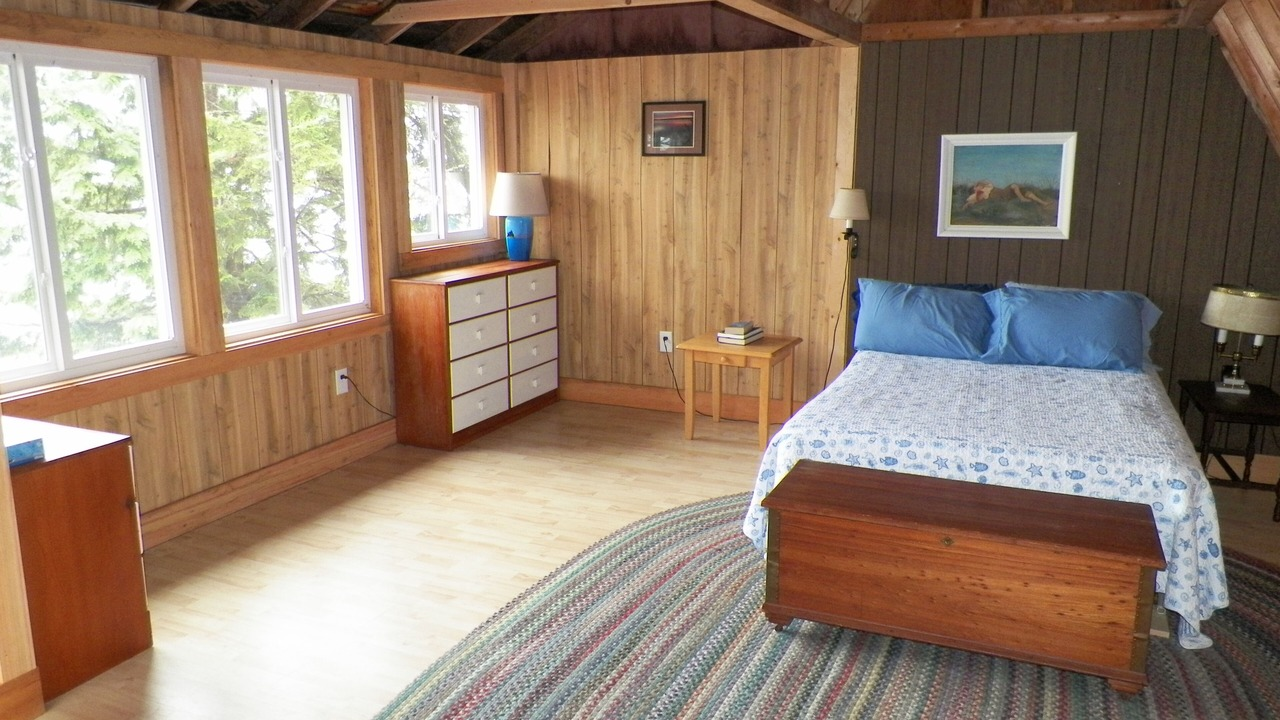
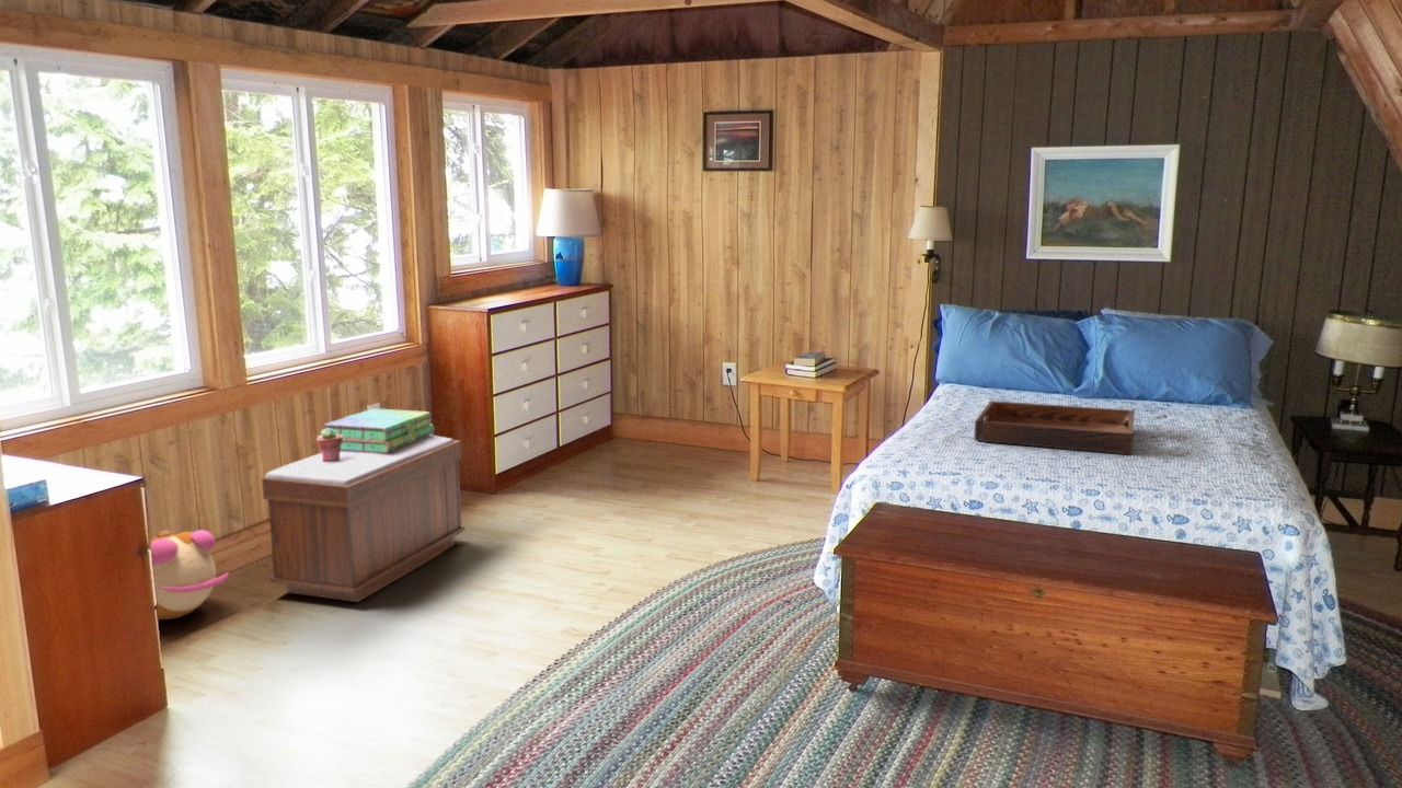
+ plush toy [150,528,230,621]
+ serving tray [974,399,1136,455]
+ stack of books [323,407,435,453]
+ bench [261,434,466,603]
+ potted succulent [315,428,343,462]
